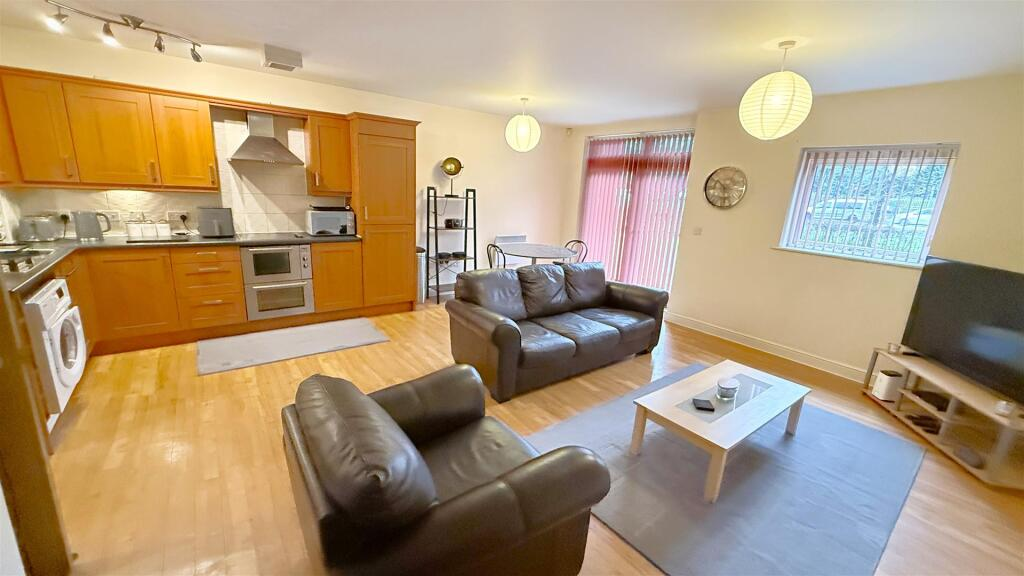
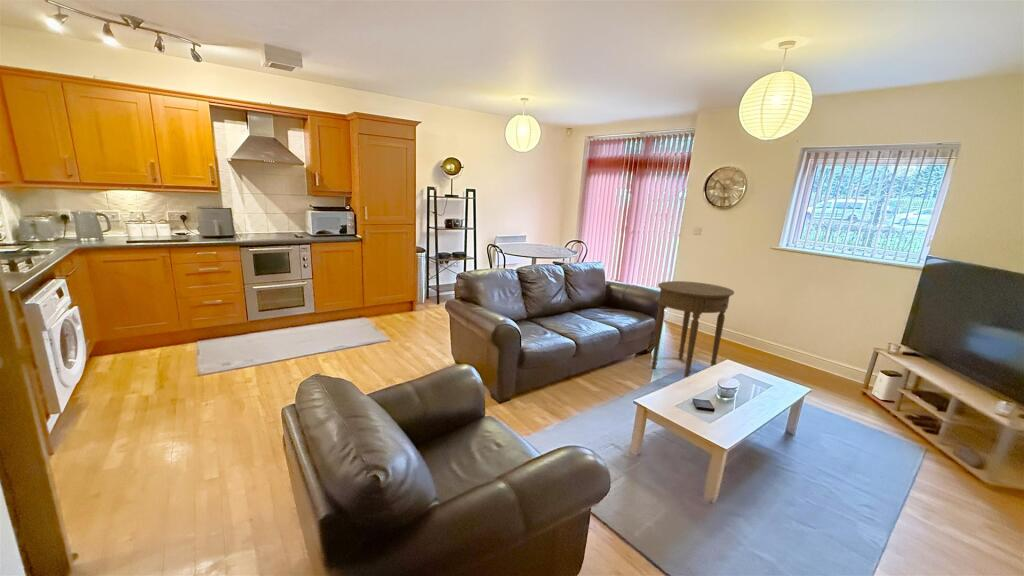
+ side table [651,280,735,379]
